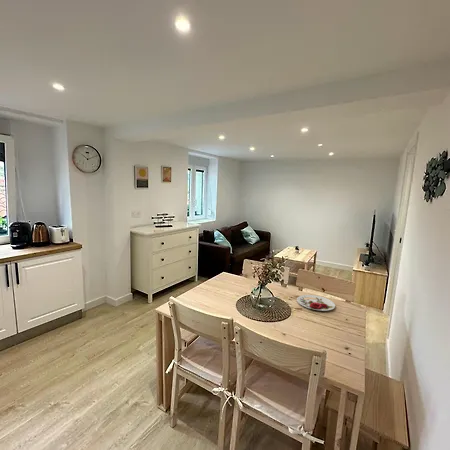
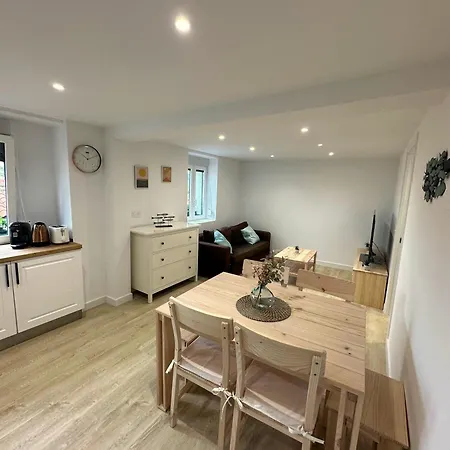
- plate [296,294,336,312]
